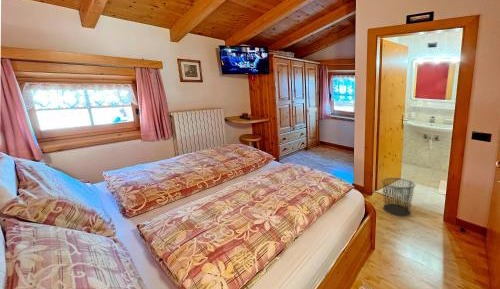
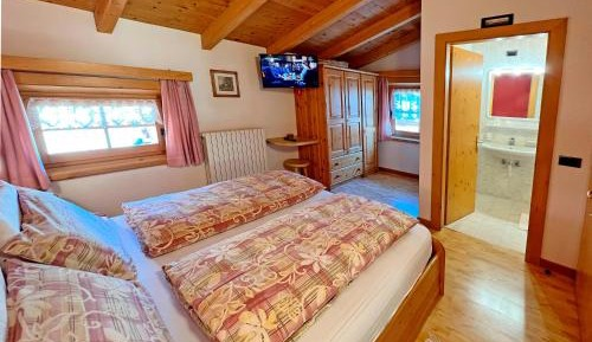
- waste bin [381,177,416,217]
